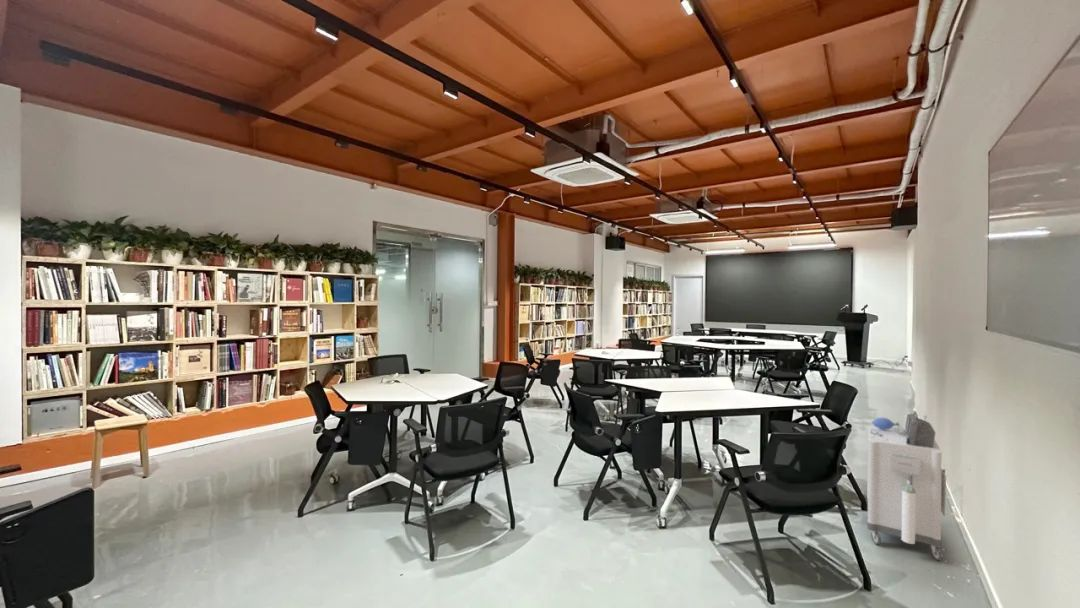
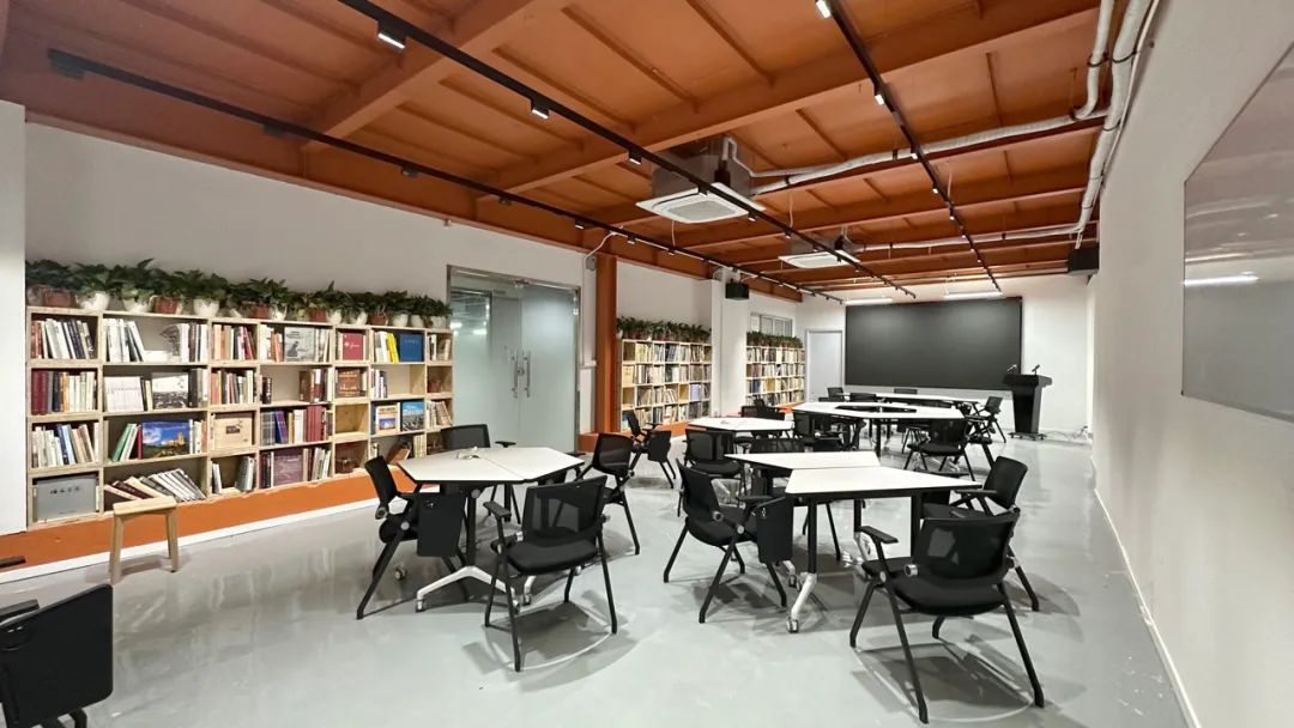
- storage cabinet [866,410,947,561]
